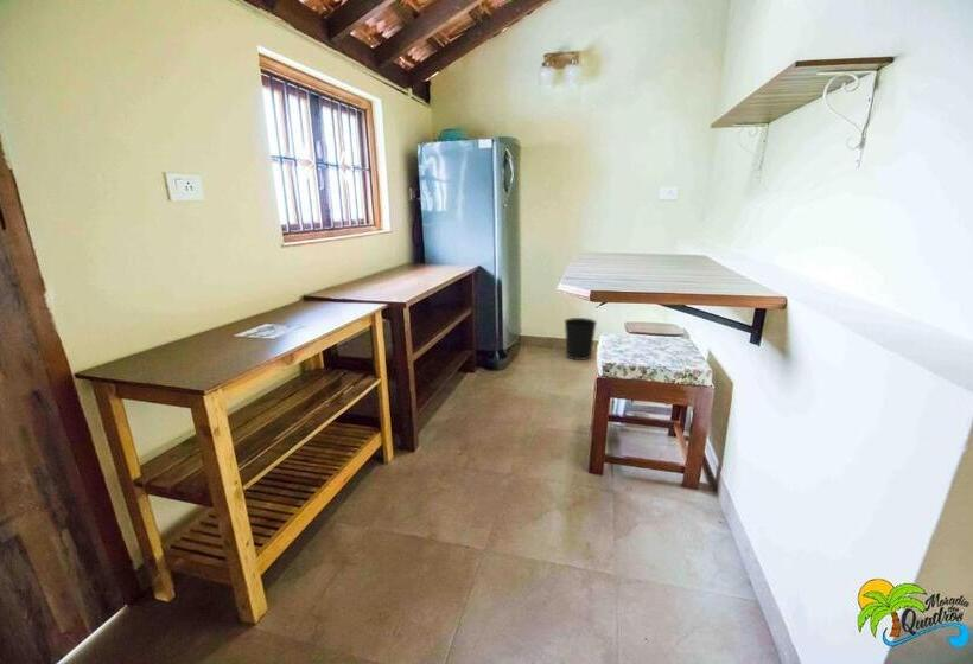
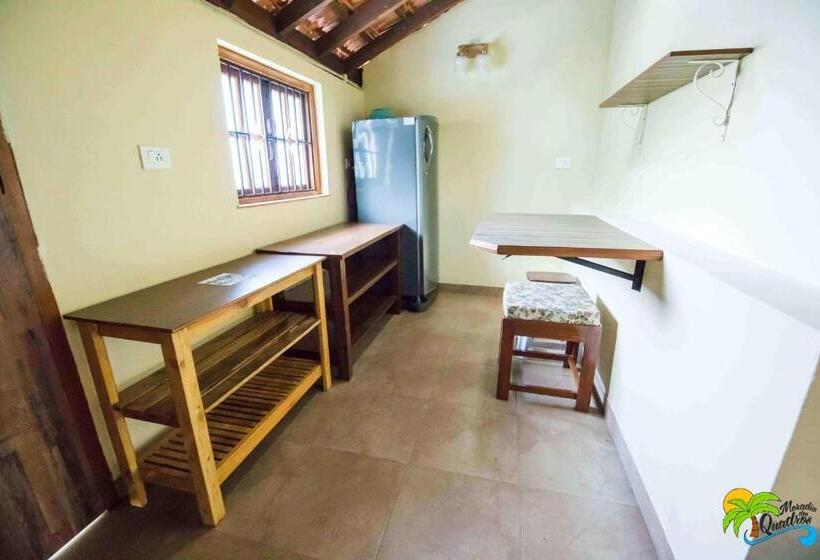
- wastebasket [564,317,598,362]
